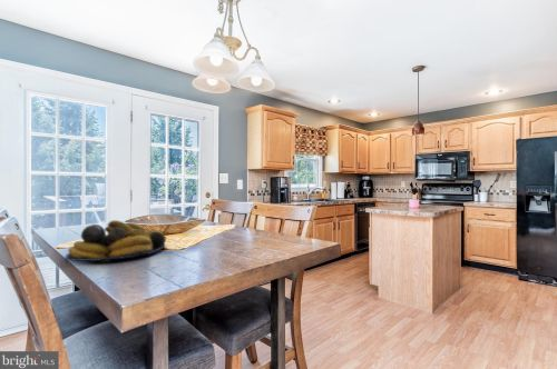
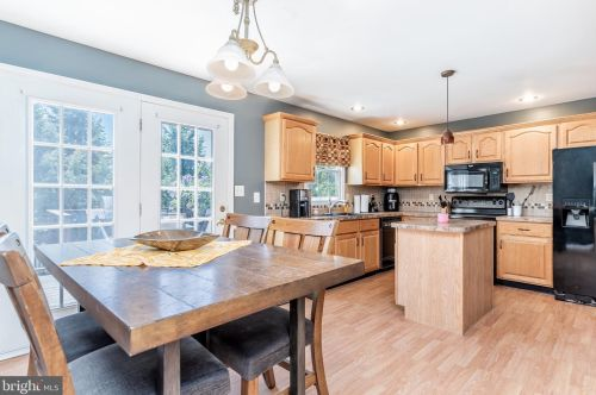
- fruit bowl [65,219,167,262]
